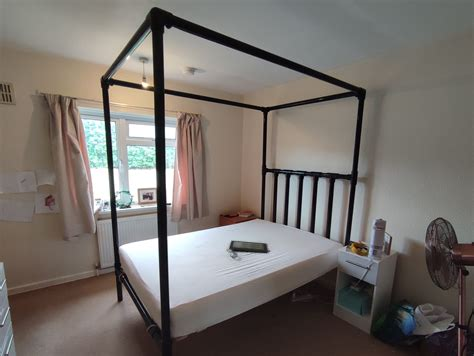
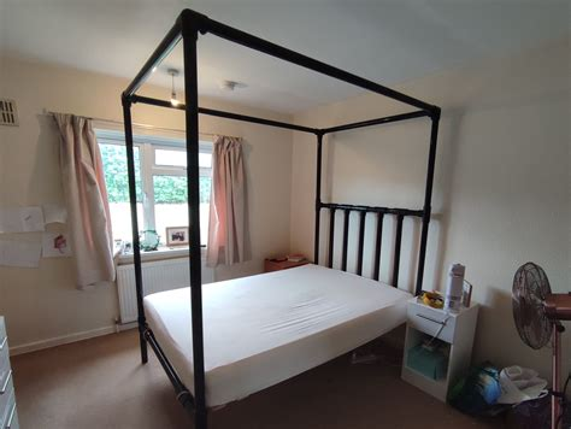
- clutch bag [225,239,271,259]
